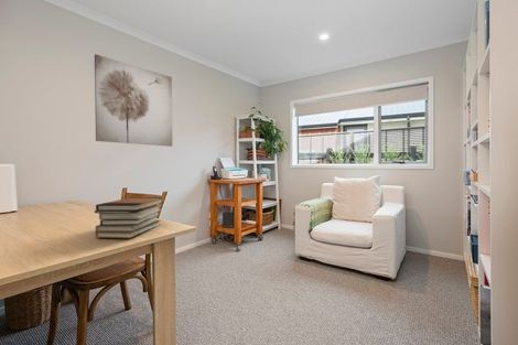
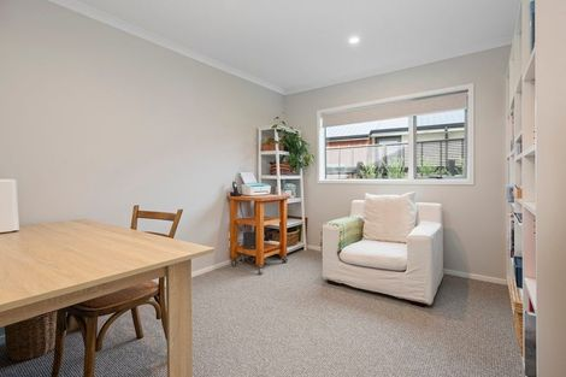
- book stack [94,196,164,239]
- wall art [94,53,173,148]
